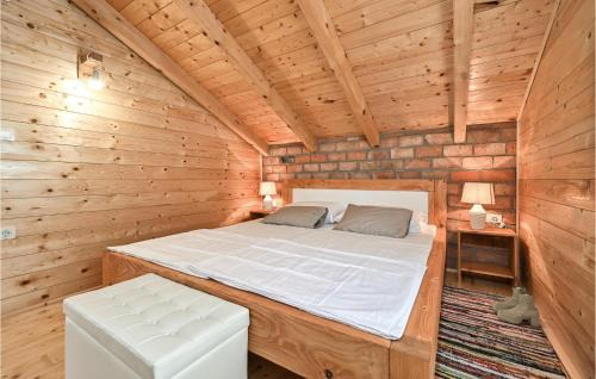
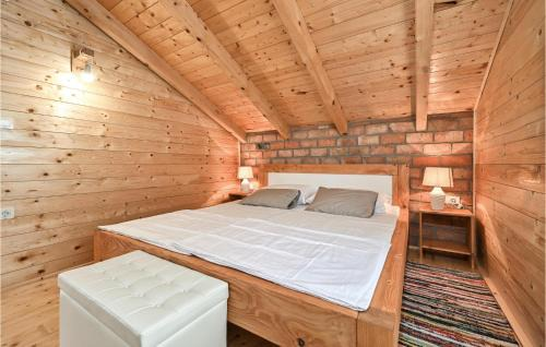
- boots [492,285,541,328]
